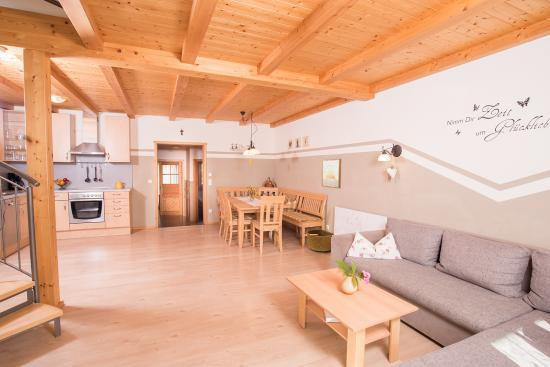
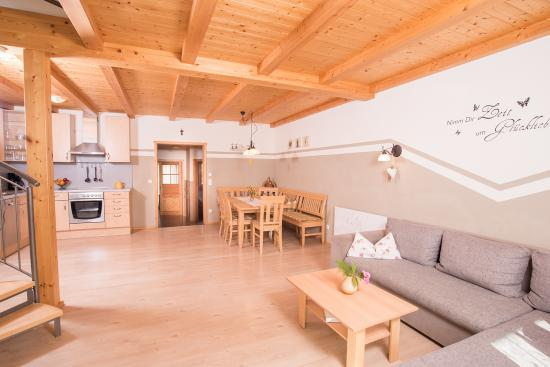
- basket [306,228,335,252]
- wall art [321,158,342,189]
